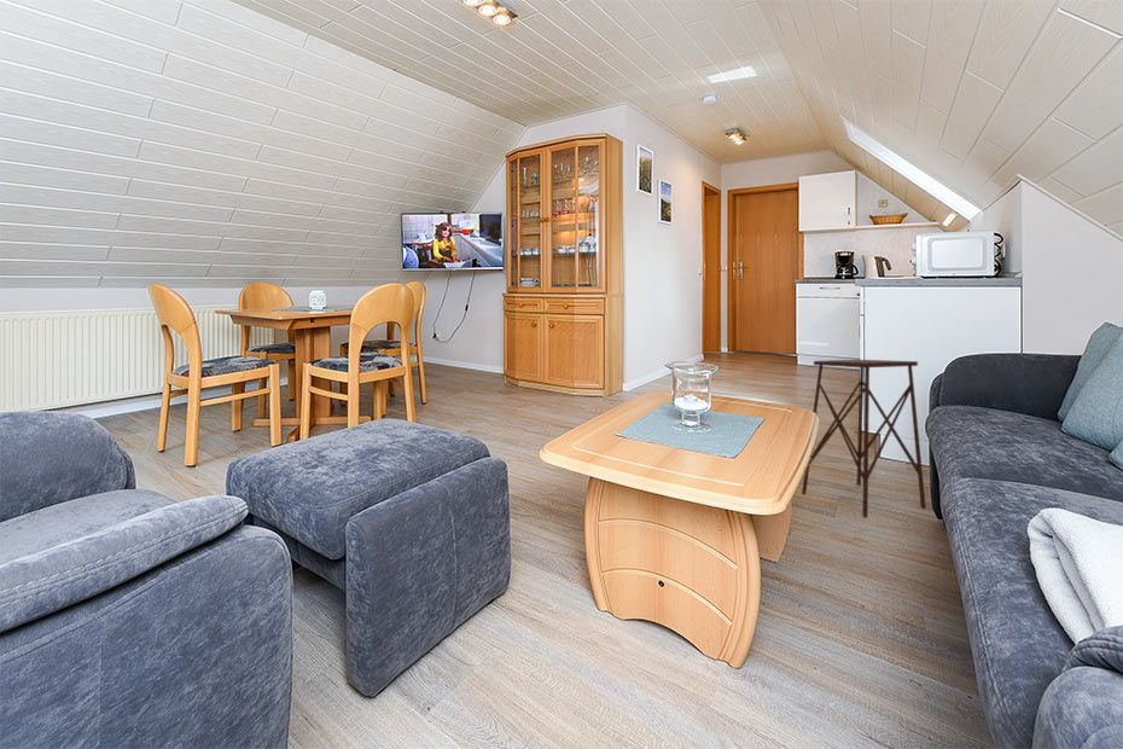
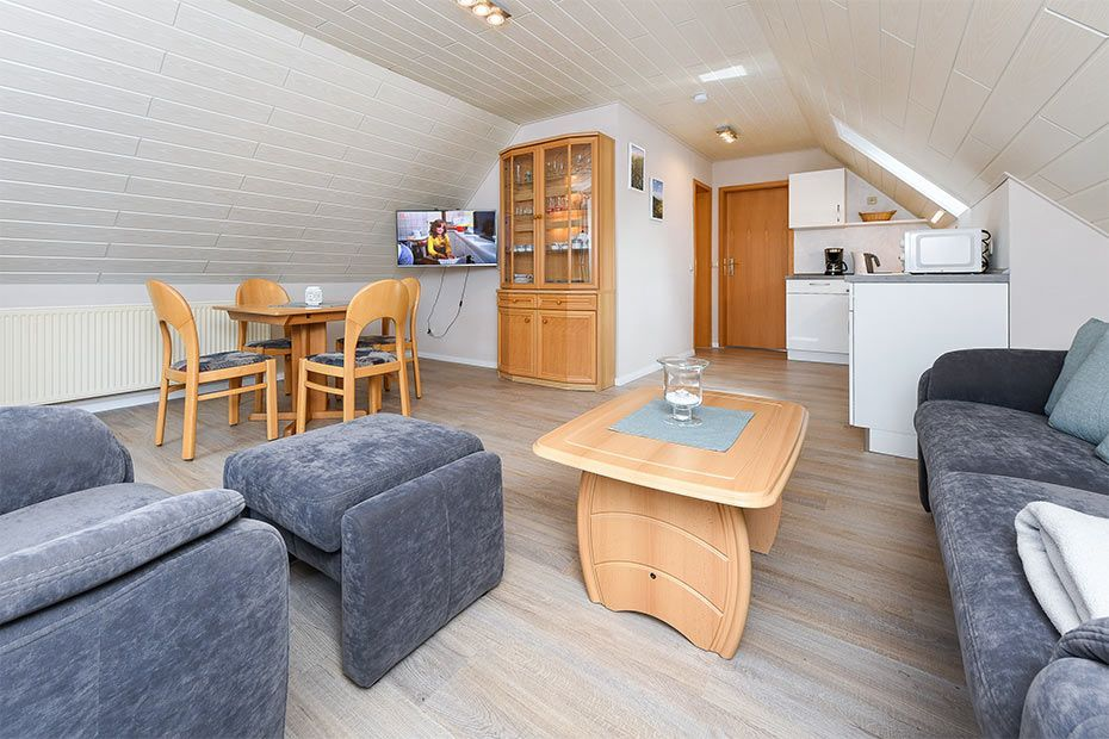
- side table [801,359,927,519]
